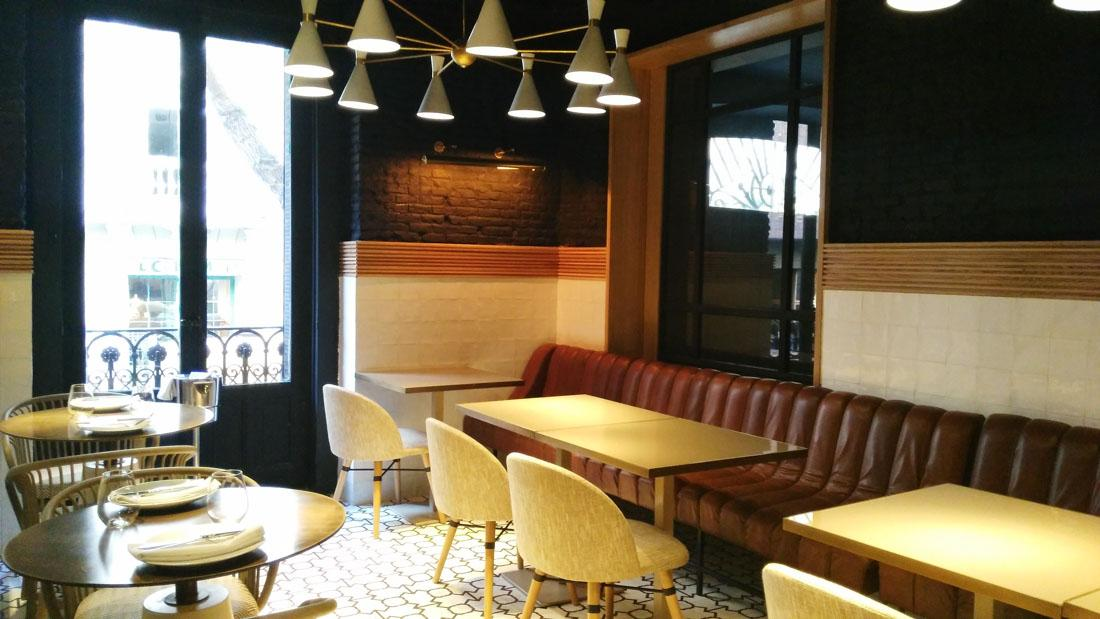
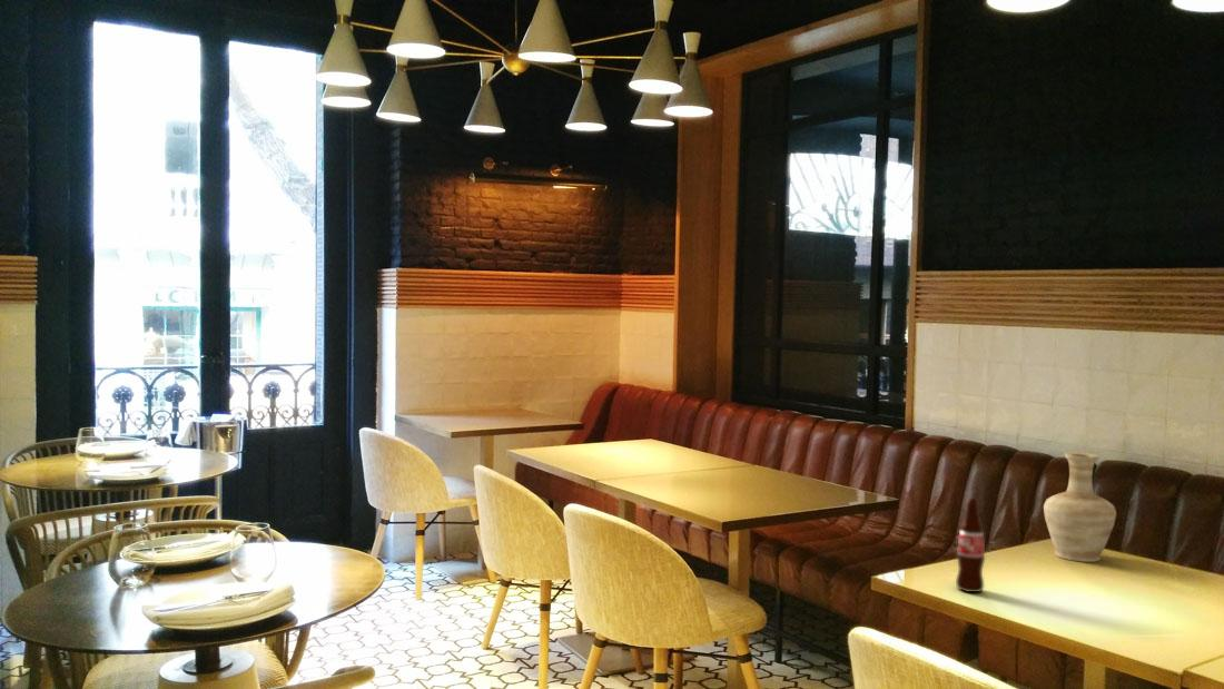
+ vase [1043,451,1117,563]
+ bottle [955,498,986,593]
